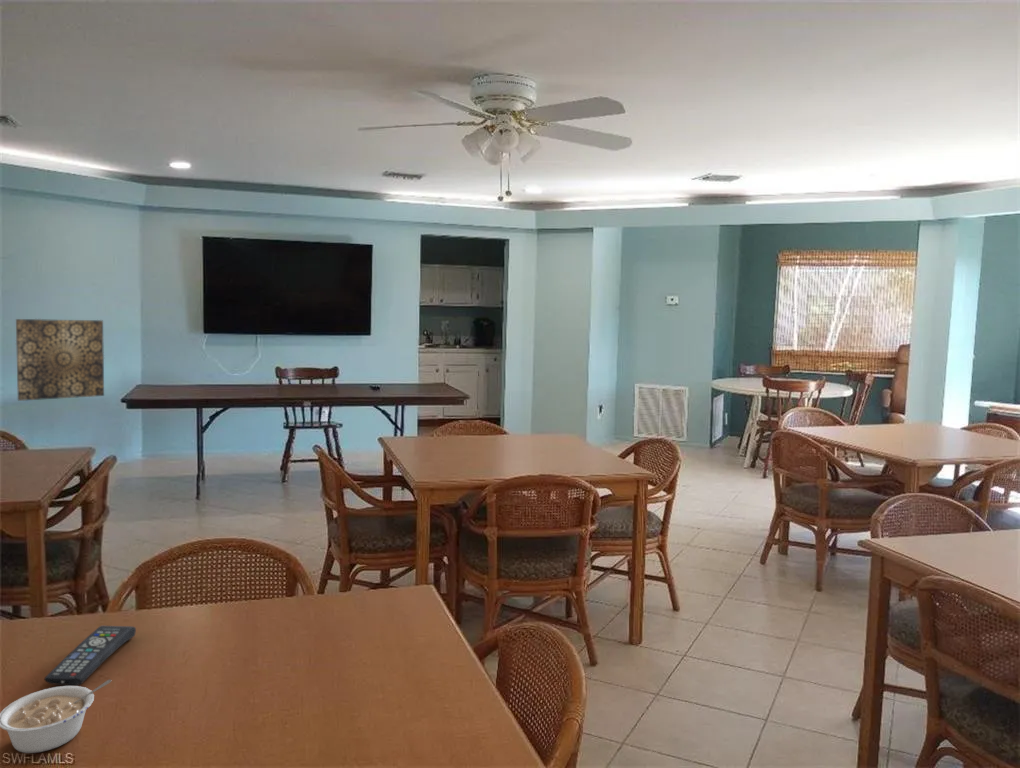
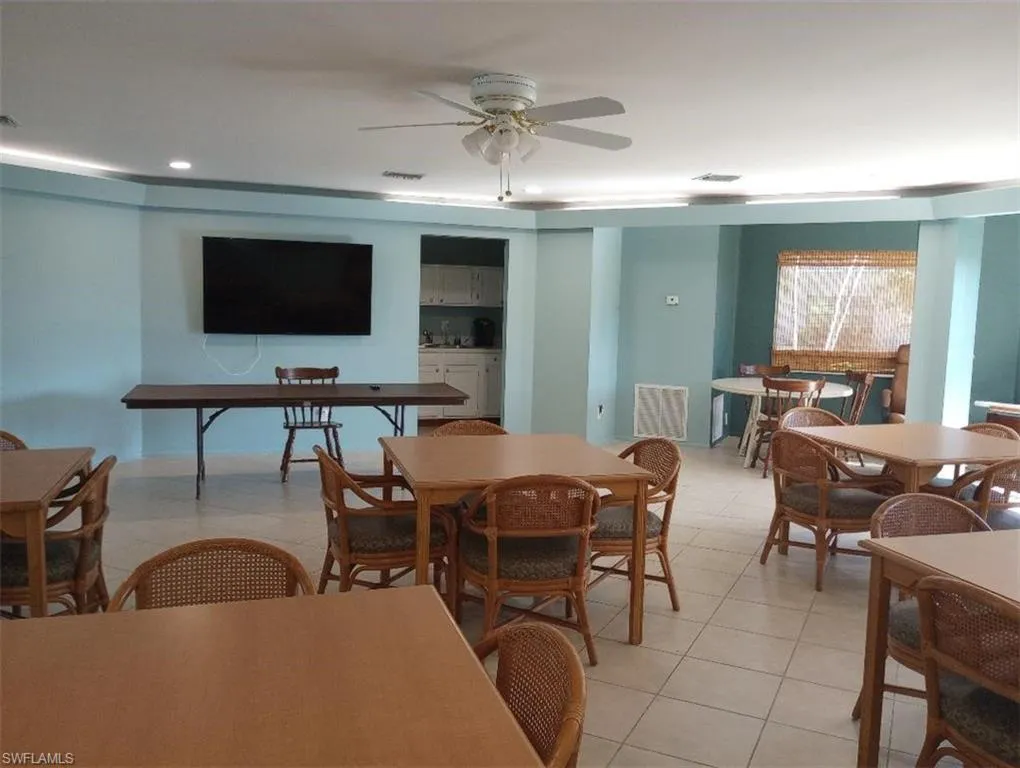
- wall art [15,318,105,402]
- legume [0,679,112,754]
- remote control [43,625,137,686]
